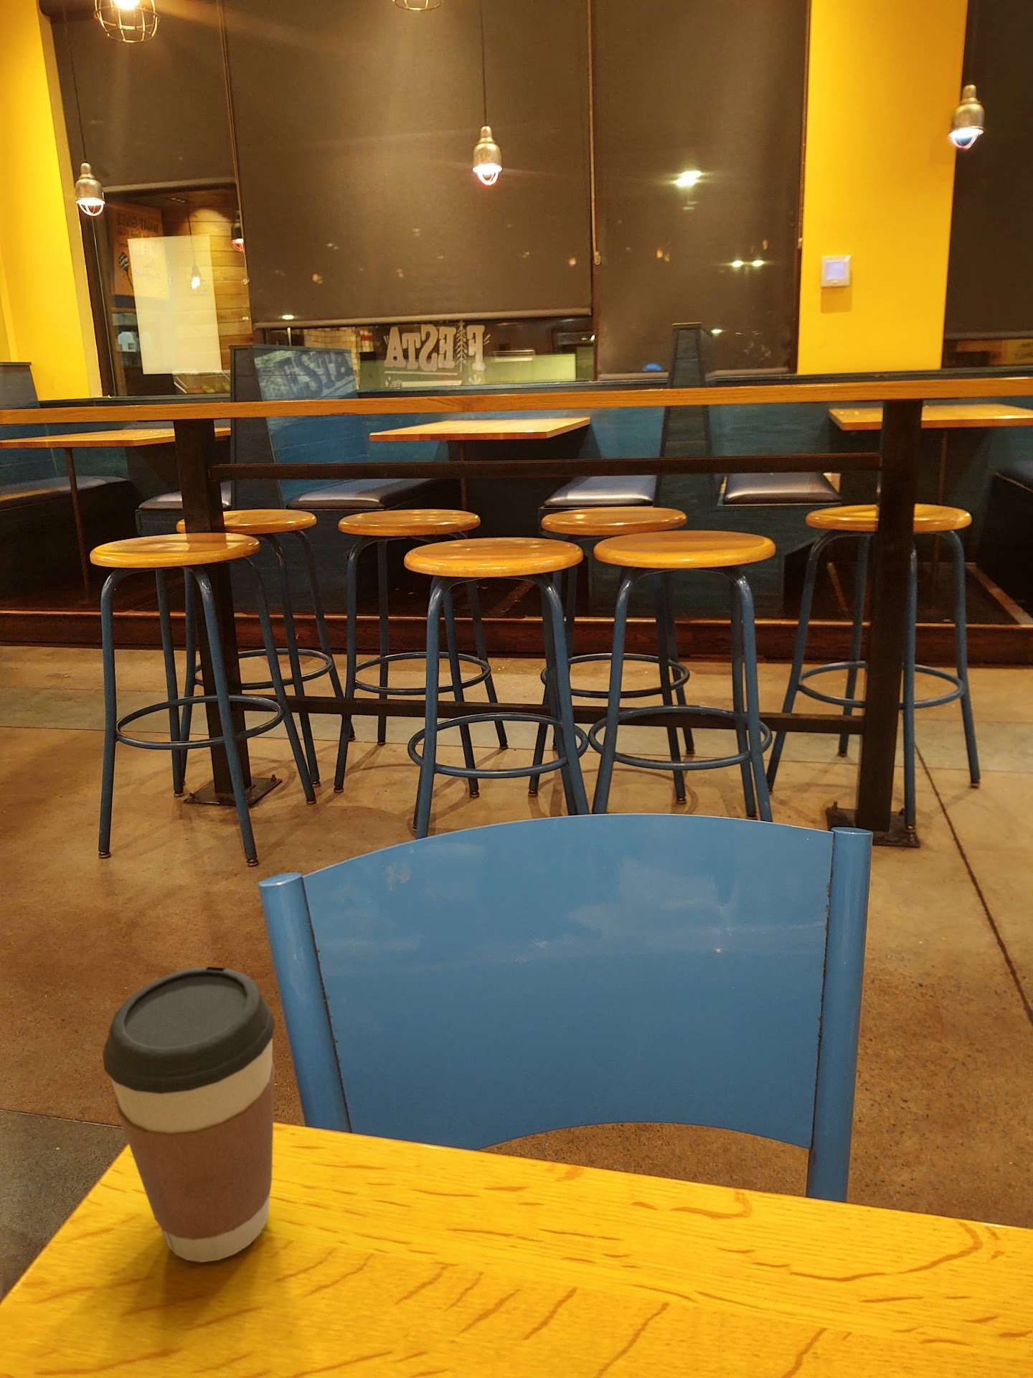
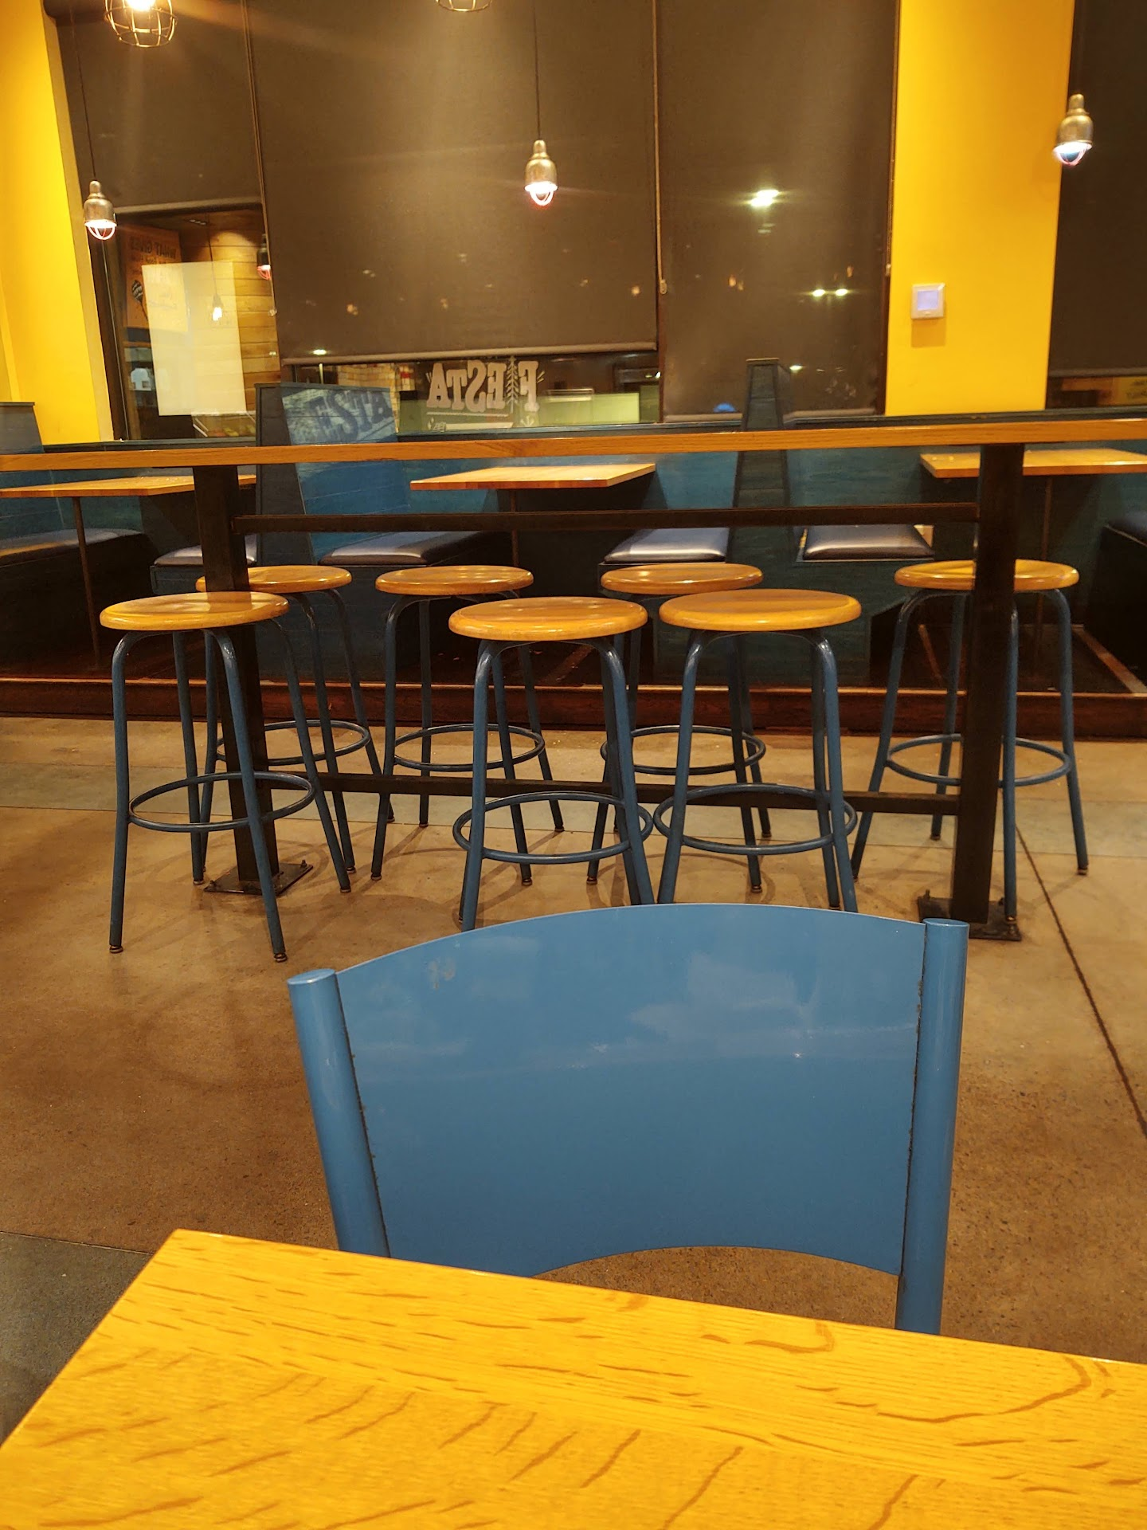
- coffee cup [102,966,277,1263]
